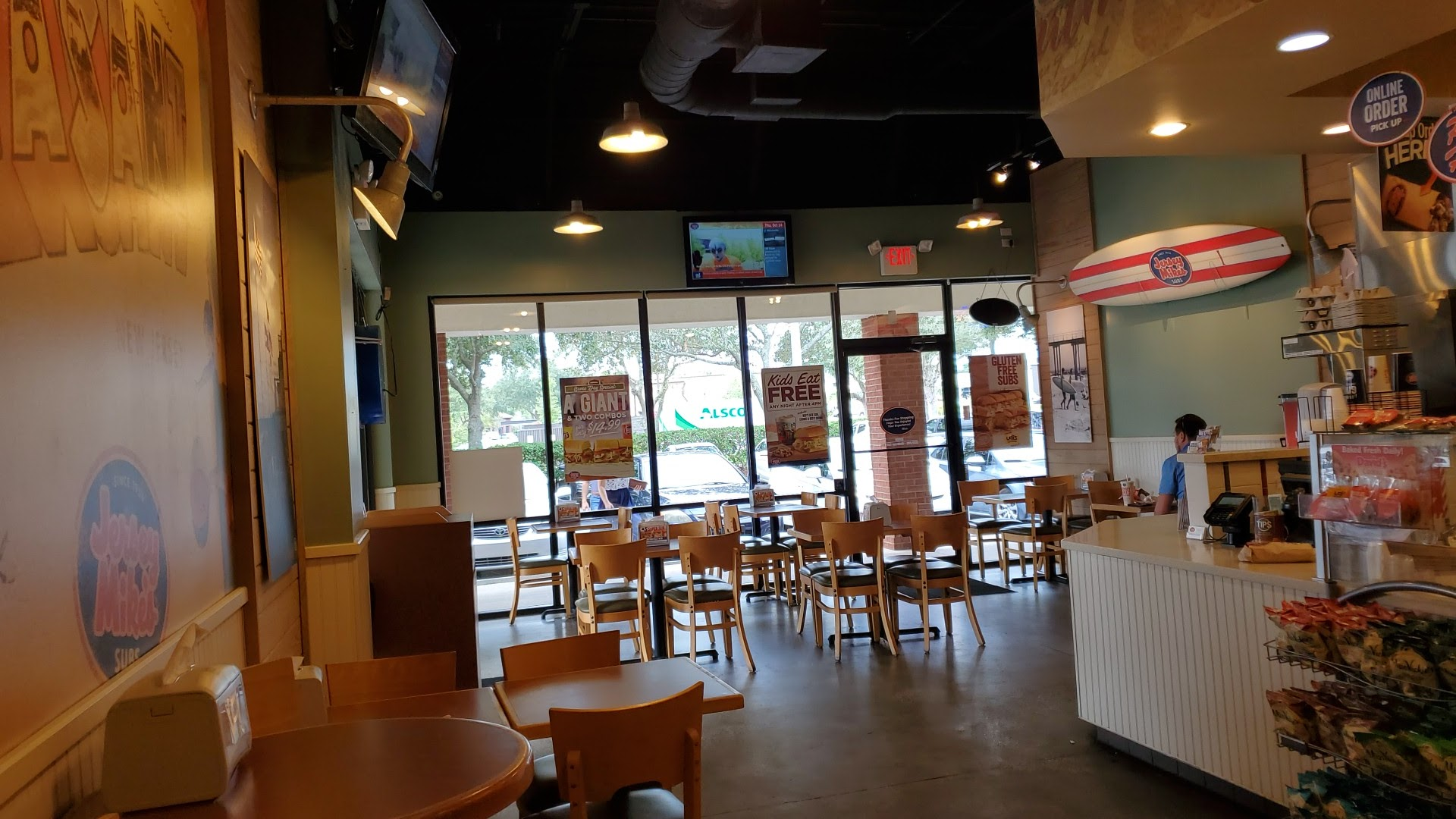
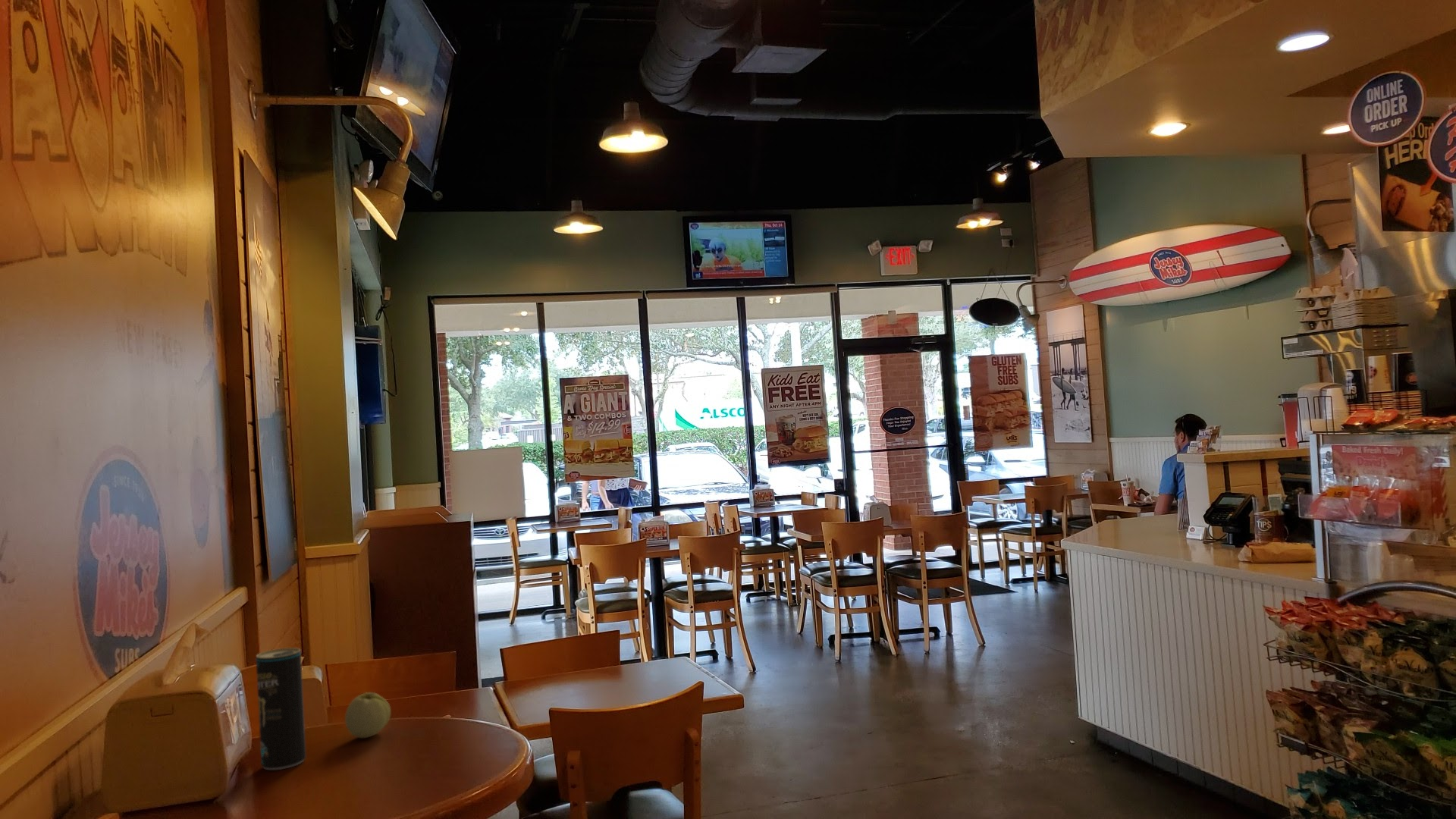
+ beverage can [256,647,306,770]
+ apple [344,692,391,739]
